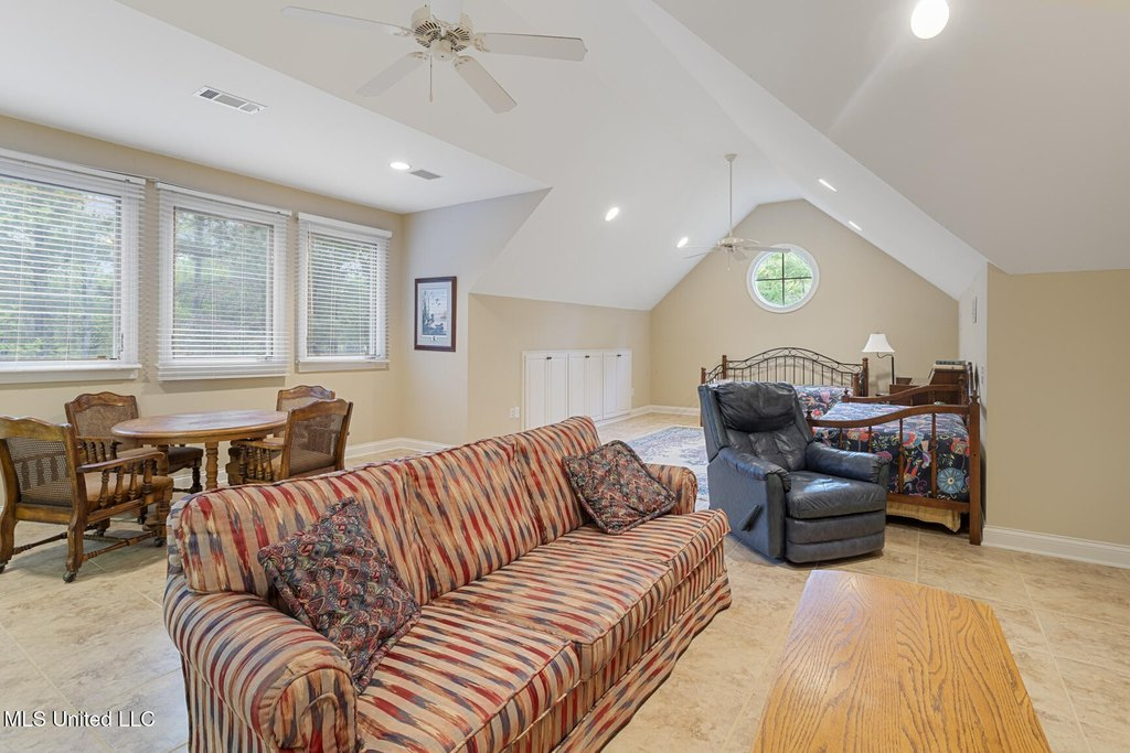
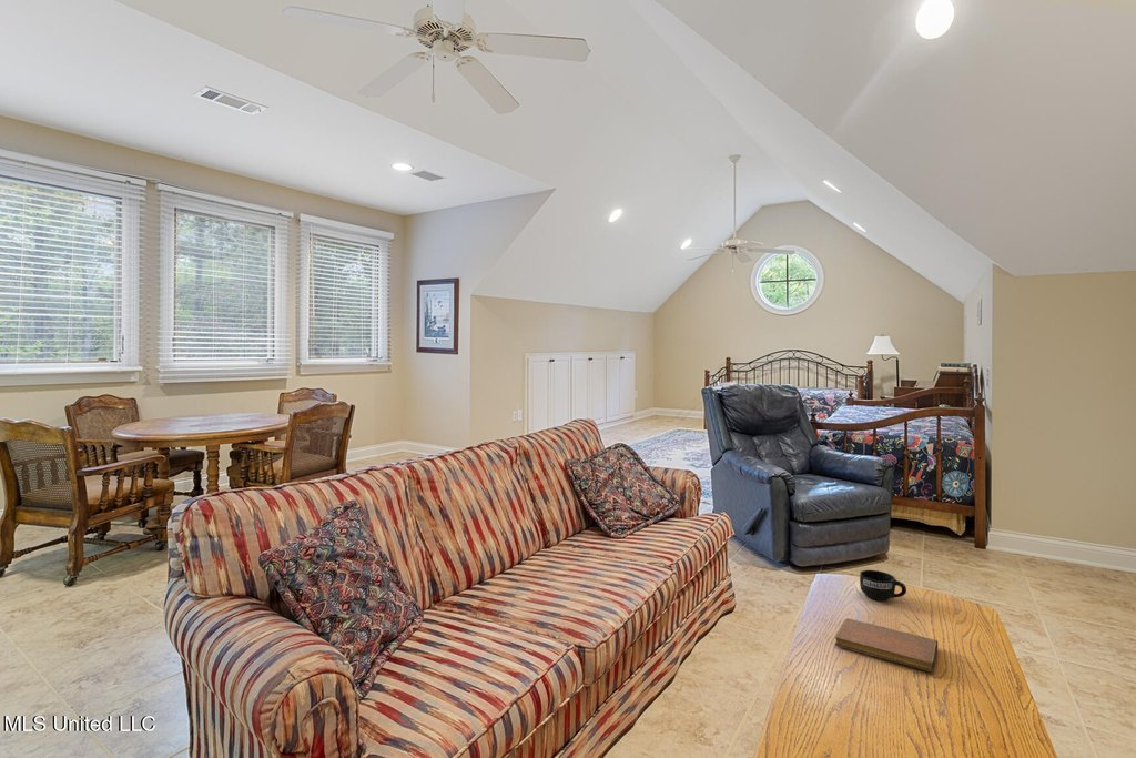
+ notebook [834,617,939,673]
+ mug [859,569,907,603]
